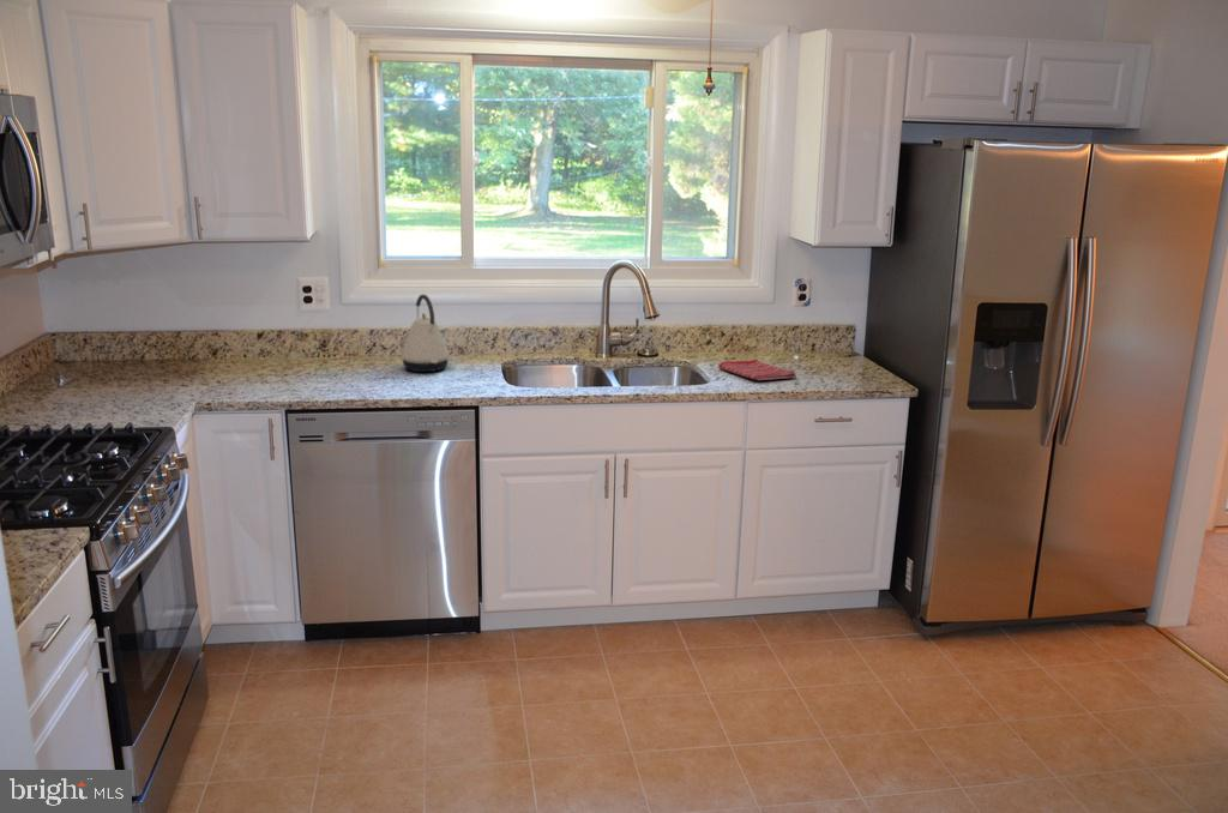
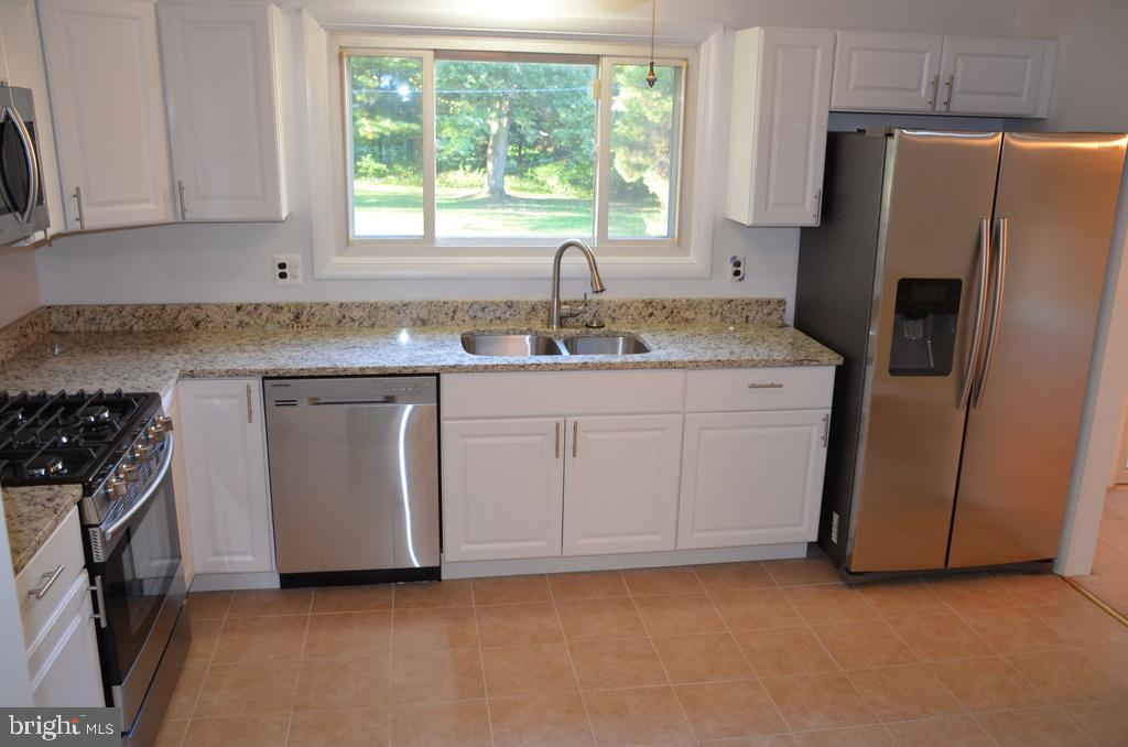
- dish towel [717,359,797,381]
- kettle [401,294,451,373]
